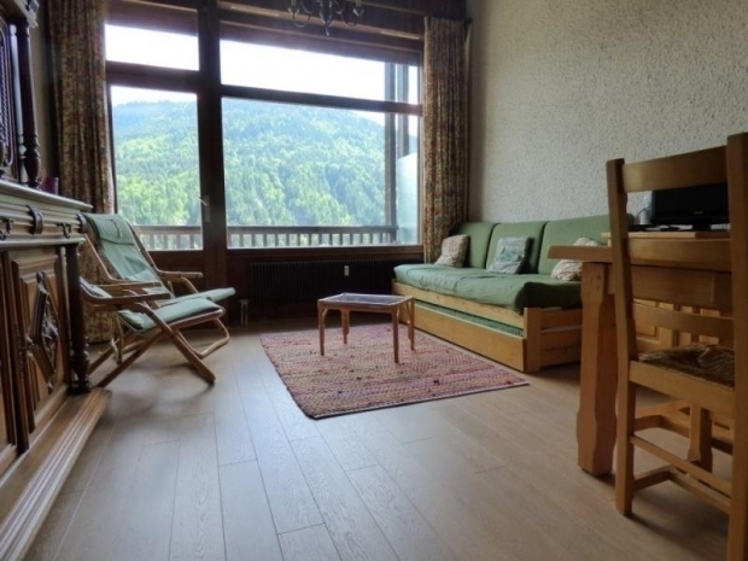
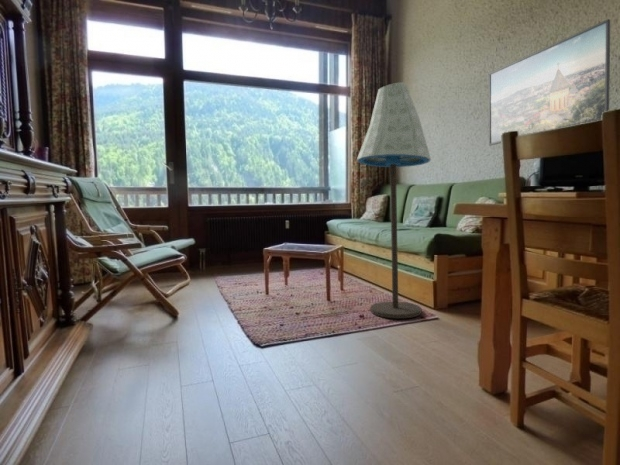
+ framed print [488,18,611,146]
+ floor lamp [356,81,432,319]
